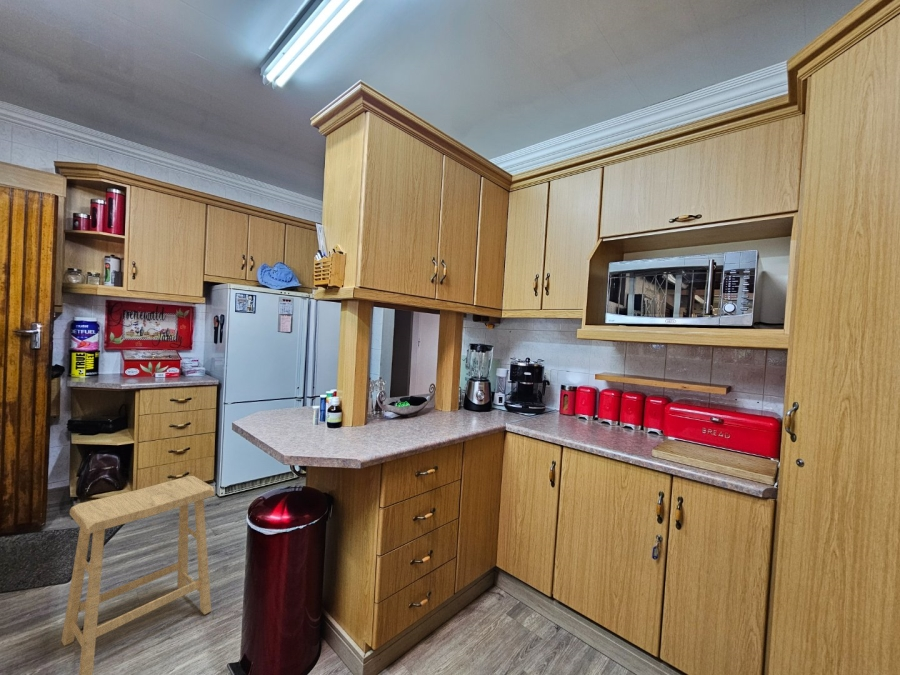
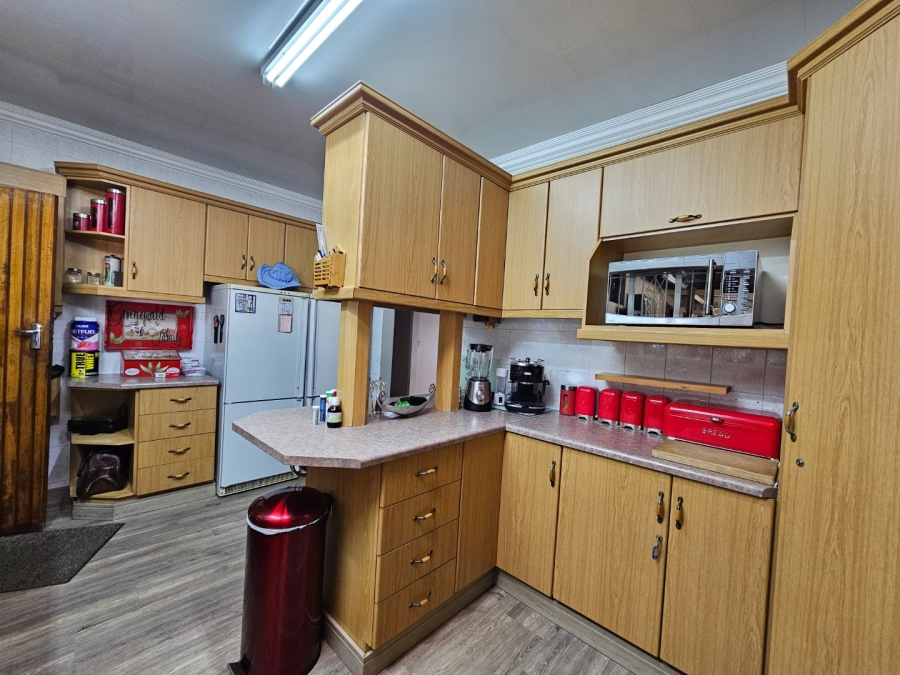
- stool [61,475,215,675]
